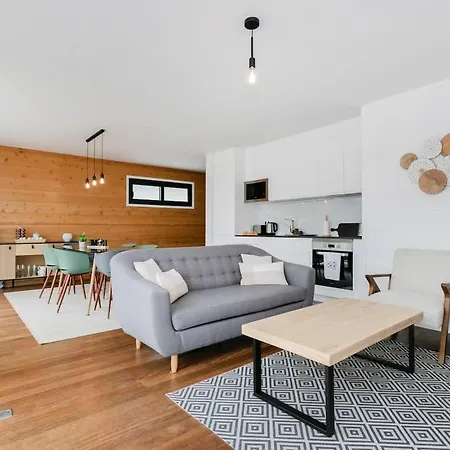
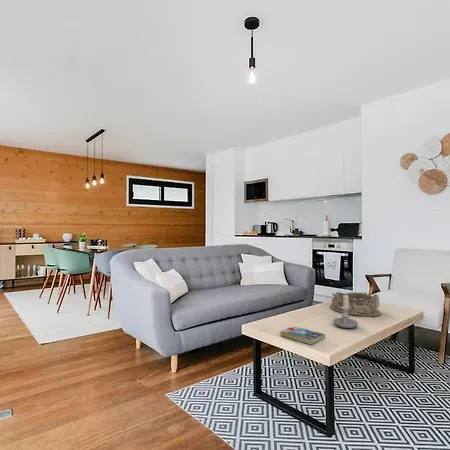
+ book [280,325,326,345]
+ candle [333,294,359,329]
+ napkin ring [330,290,382,318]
